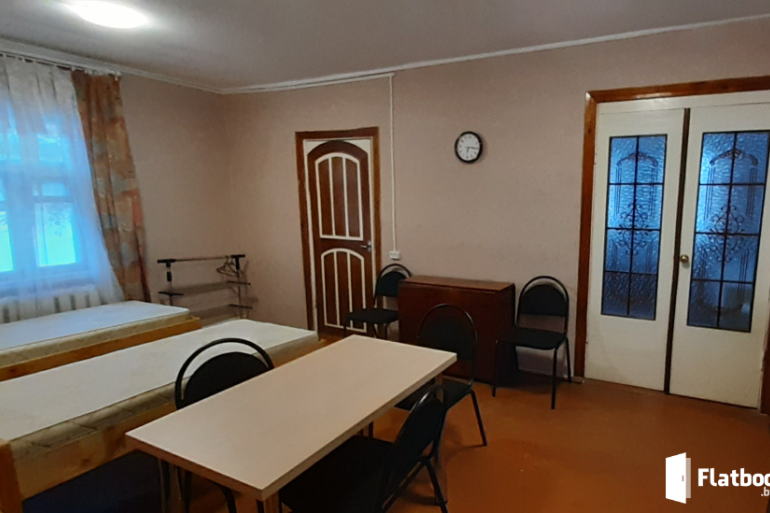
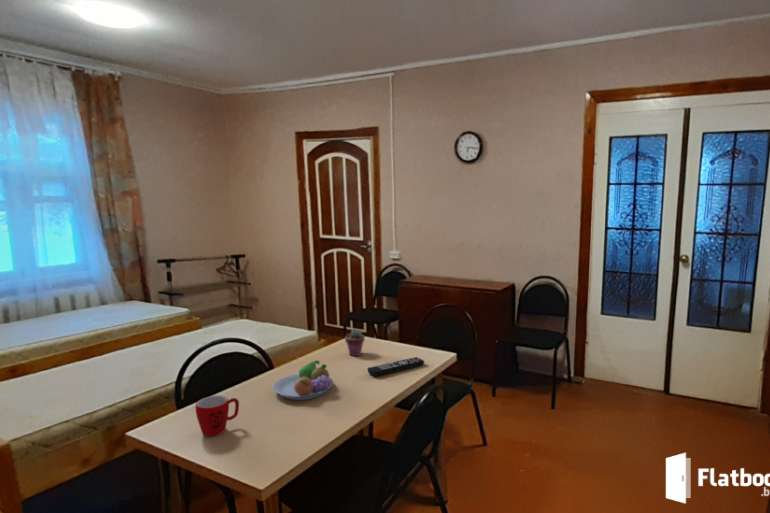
+ mug [194,395,240,437]
+ remote control [366,356,425,377]
+ fruit bowl [272,359,334,401]
+ potted succulent [344,328,366,357]
